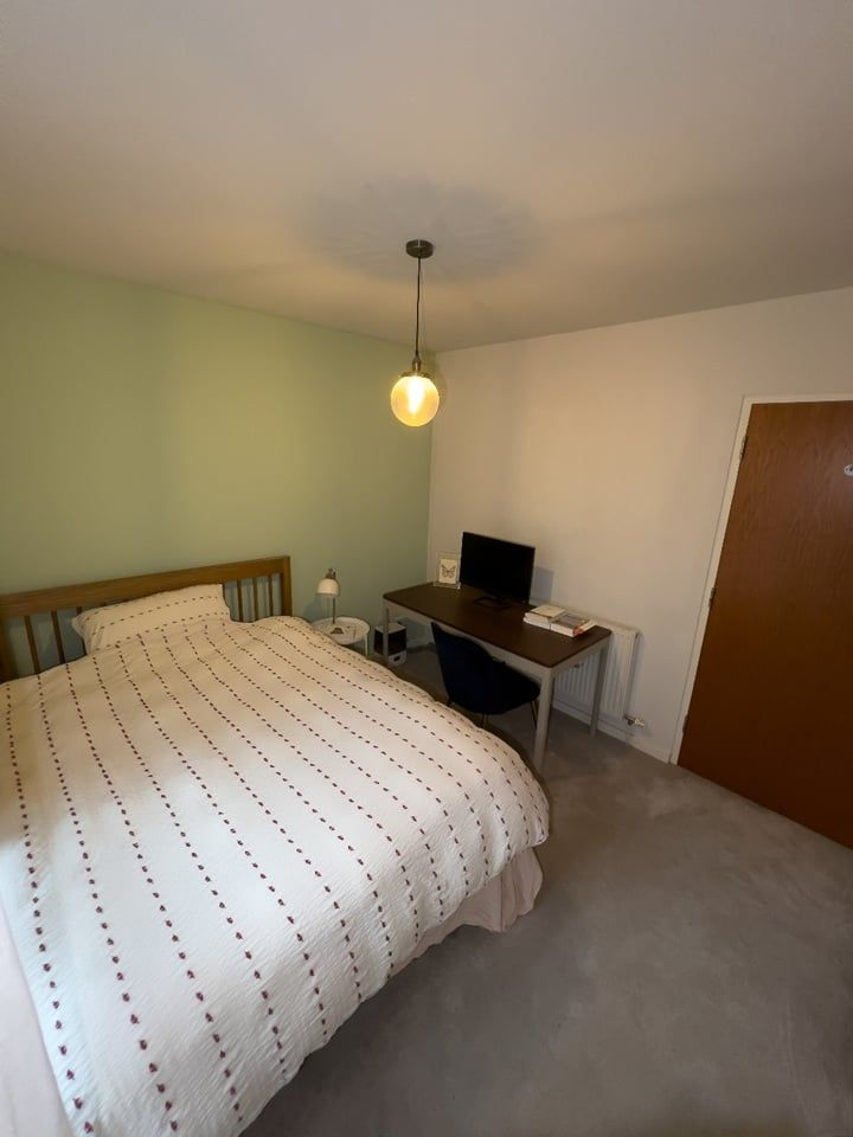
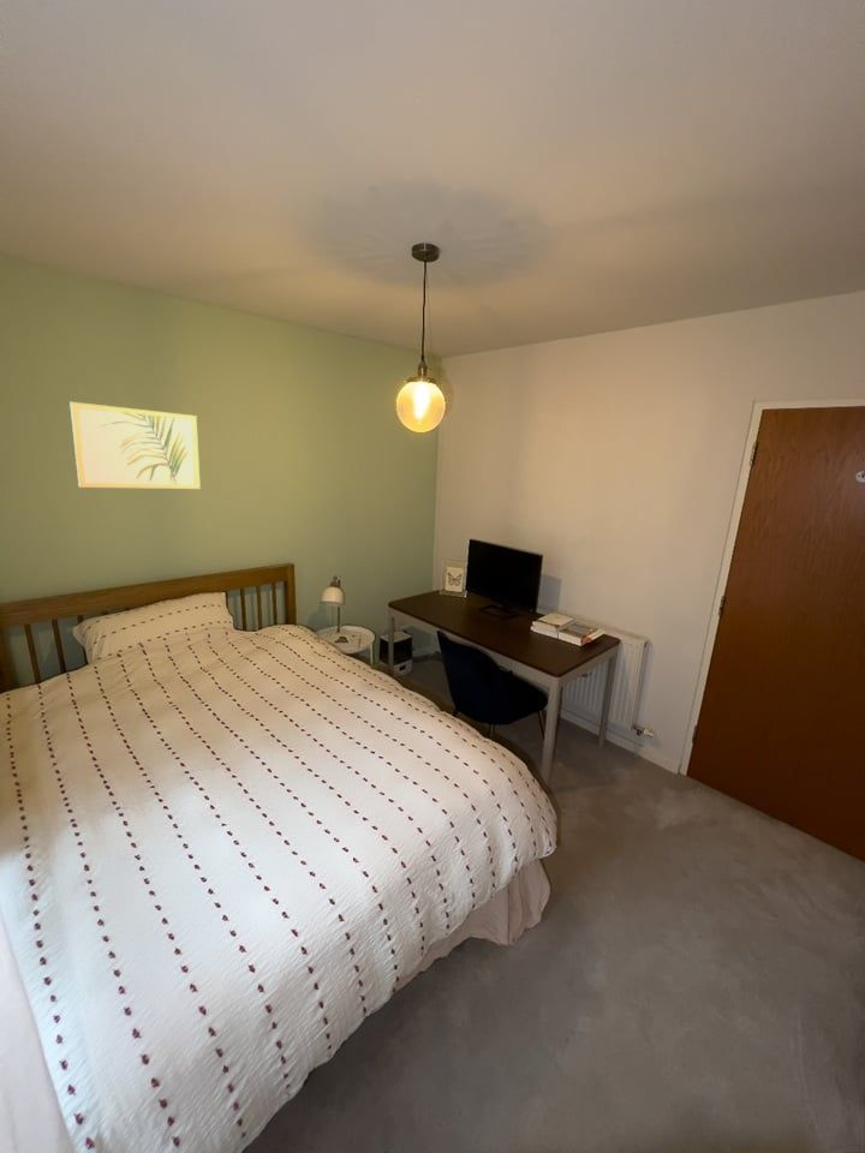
+ wall art [68,401,202,490]
